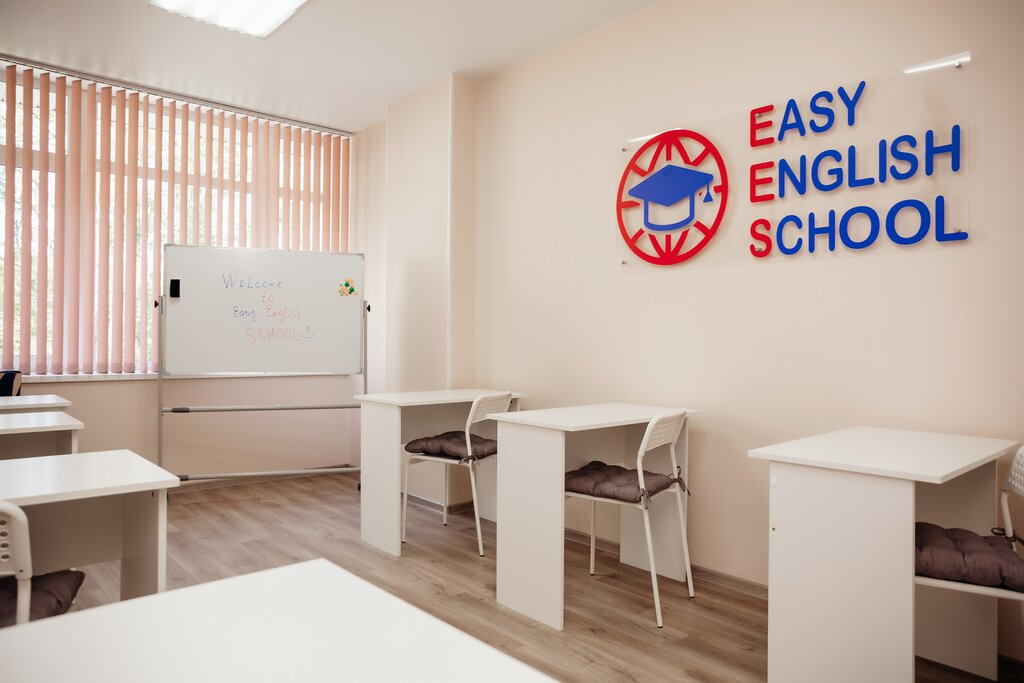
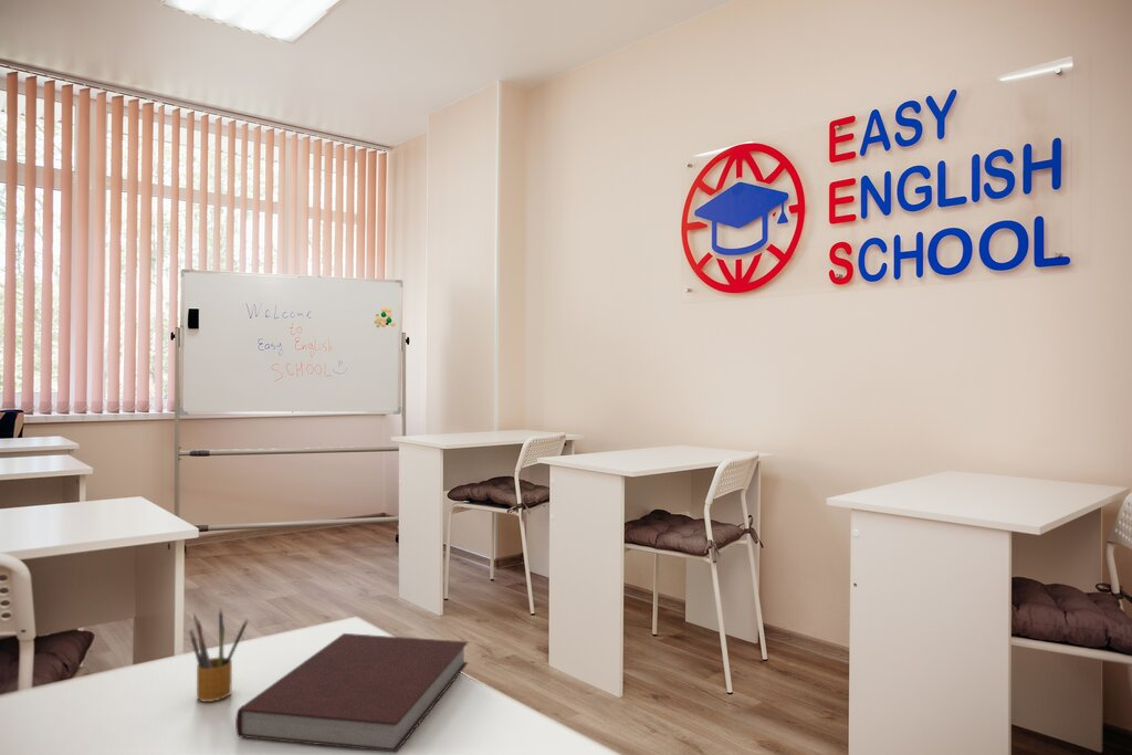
+ pencil box [188,607,249,703]
+ notebook [234,632,469,754]
